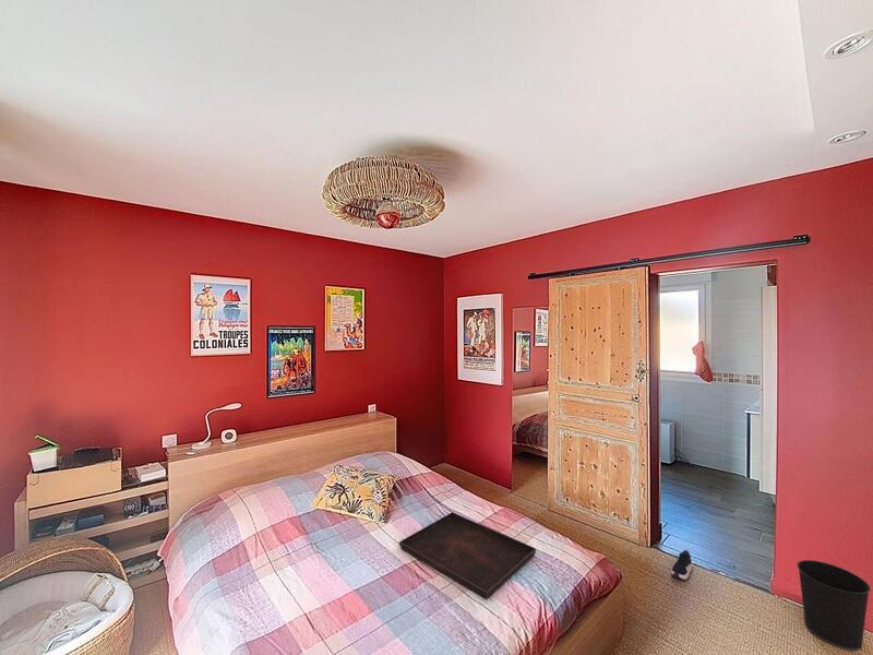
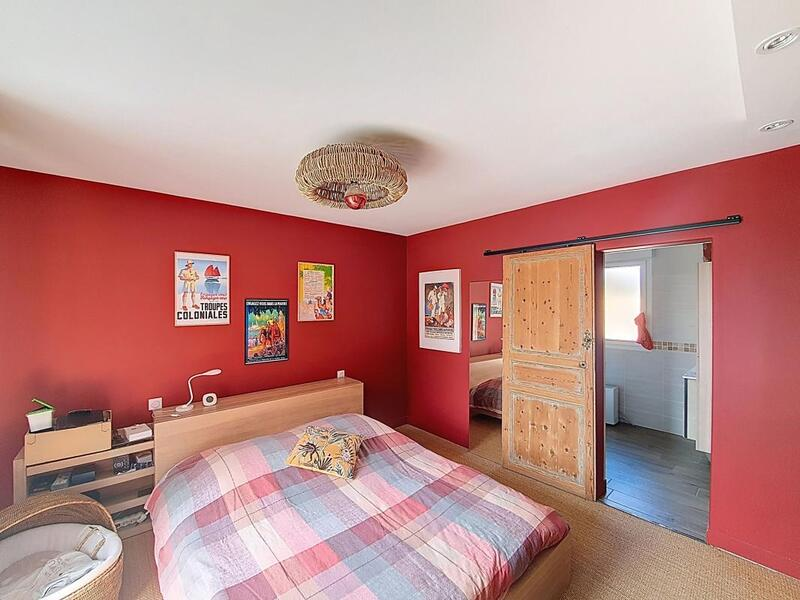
- shoe [670,547,694,581]
- wastebasket [796,559,872,652]
- serving tray [398,511,537,600]
